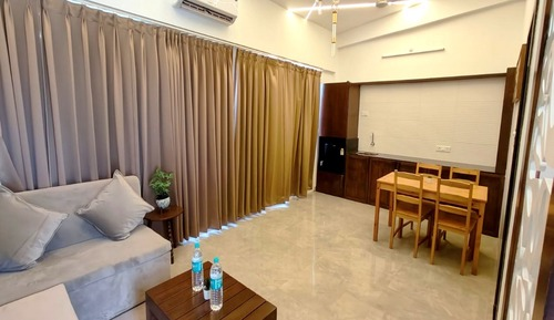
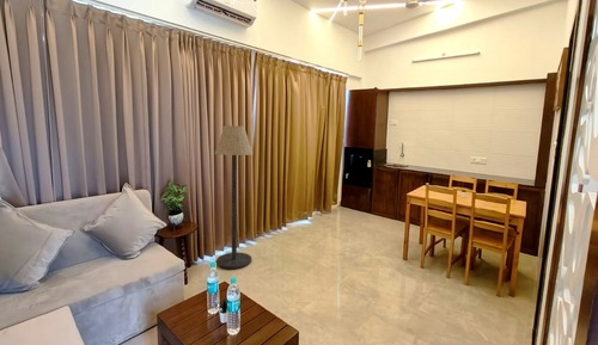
+ floor lamp [214,124,254,270]
